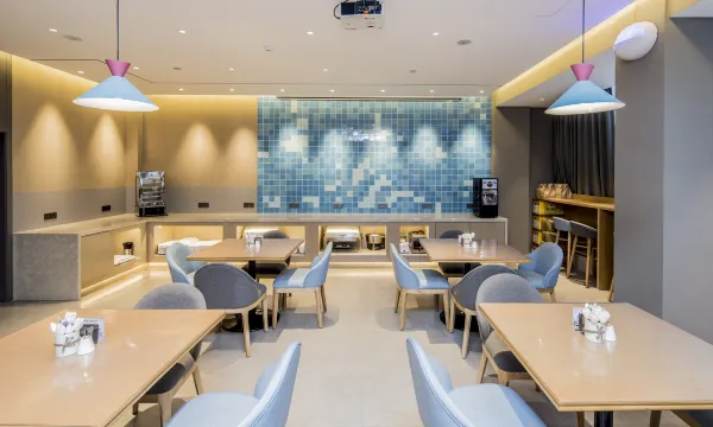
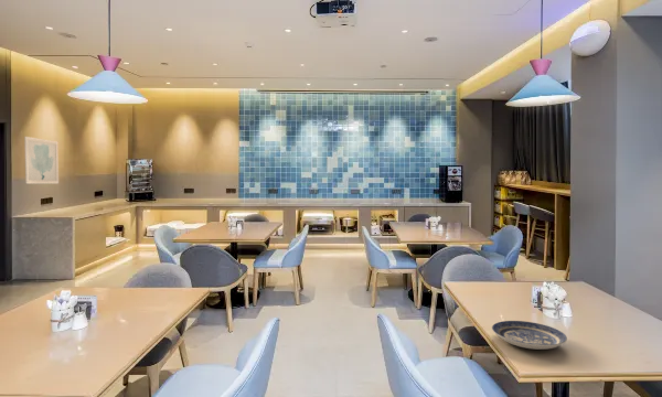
+ plate [491,320,568,351]
+ wall art [23,136,60,185]
